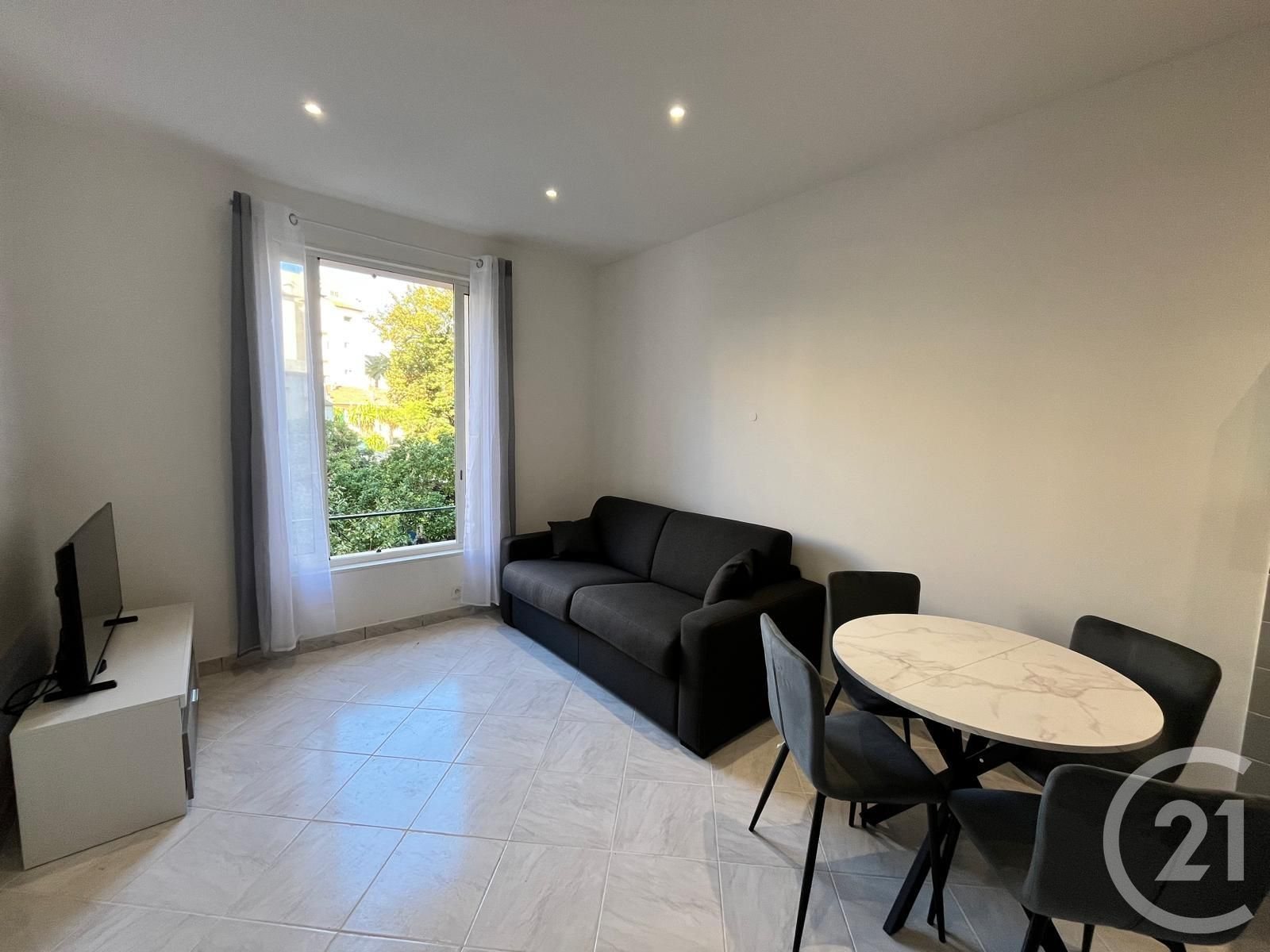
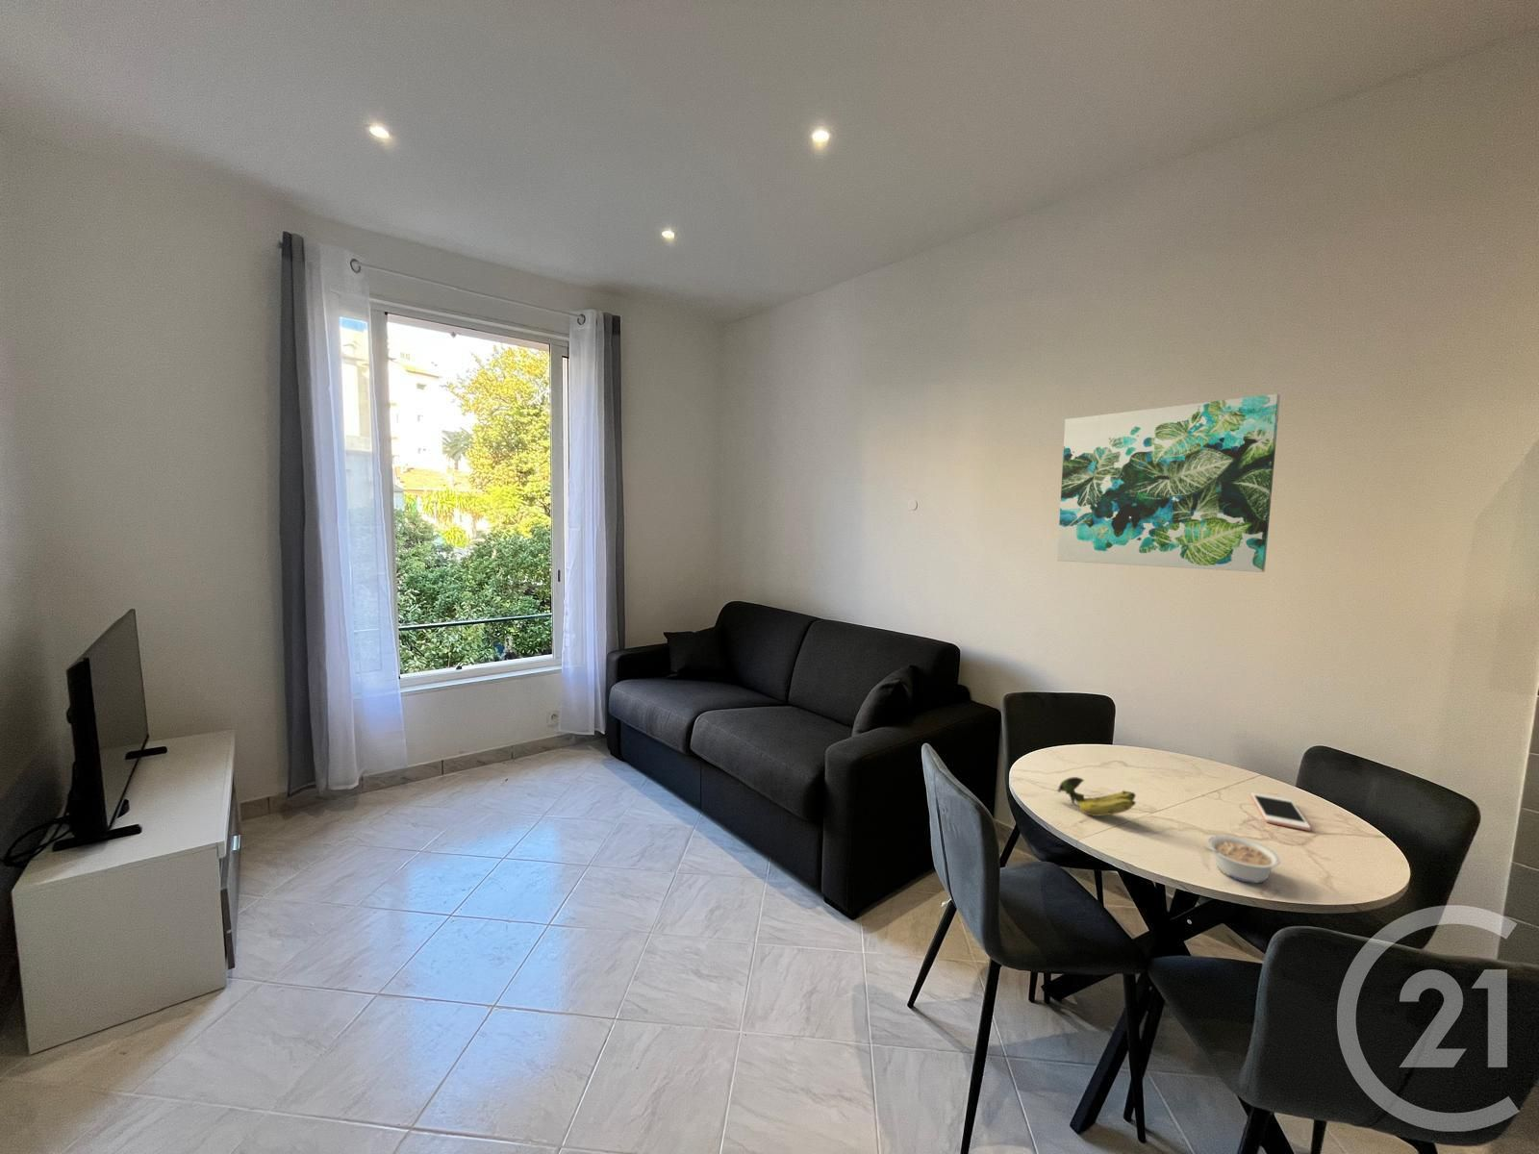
+ wall art [1057,393,1281,573]
+ banana [1057,776,1137,817]
+ legume [1202,834,1281,884]
+ cell phone [1251,793,1312,832]
